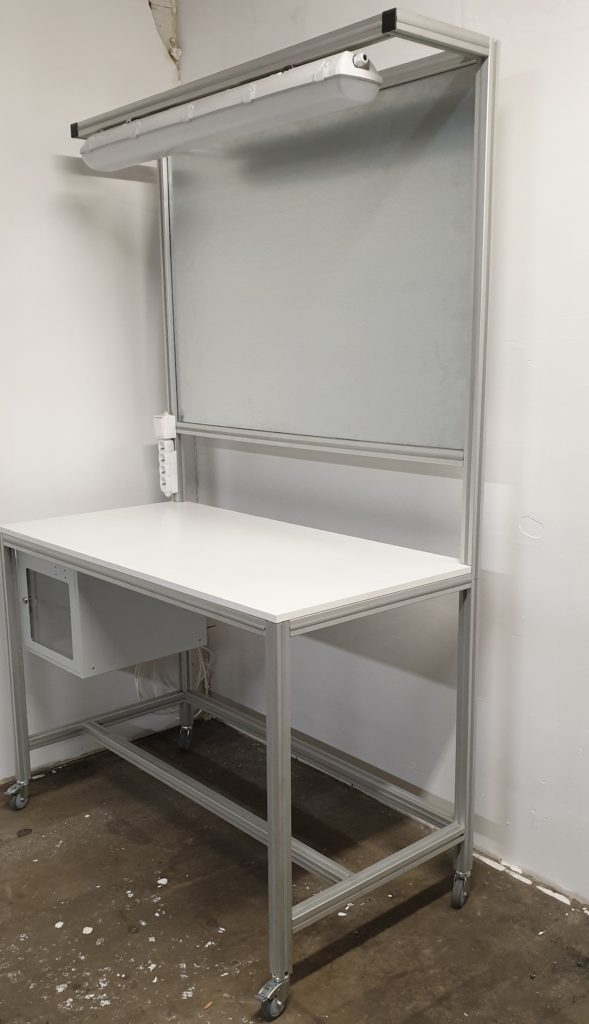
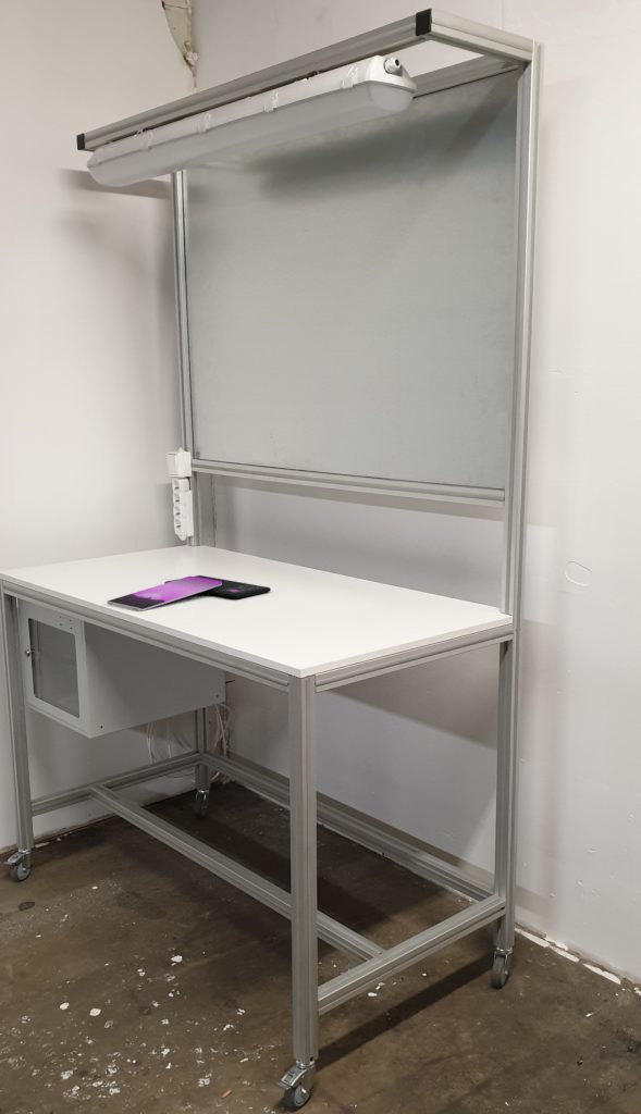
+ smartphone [106,574,271,612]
